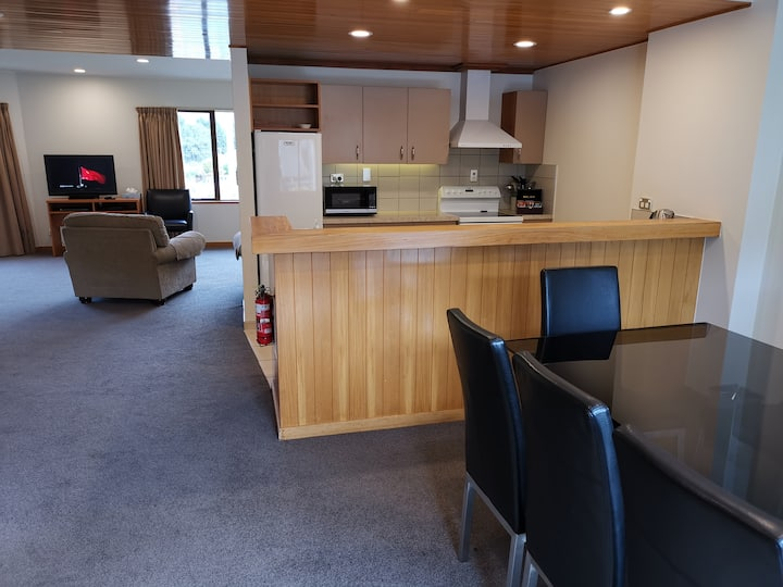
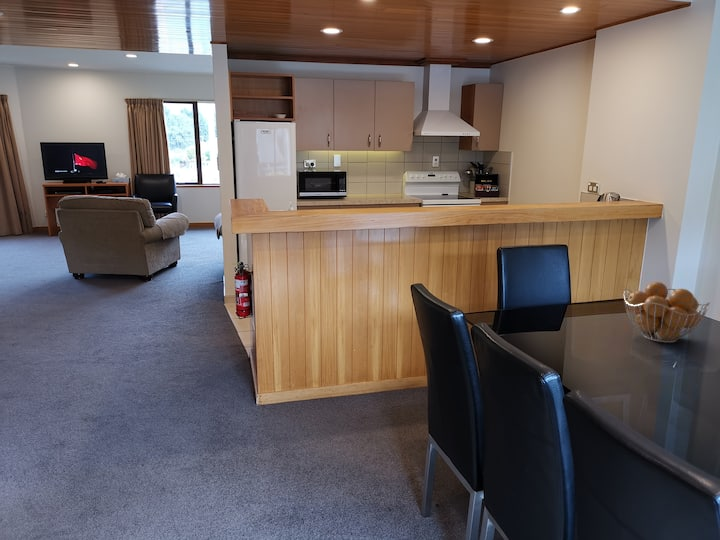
+ fruit basket [622,281,711,344]
